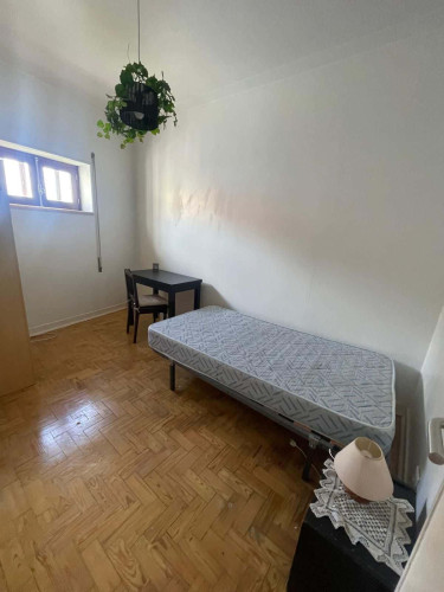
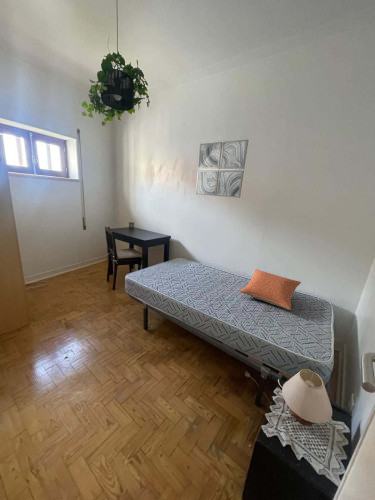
+ pillow [238,268,302,311]
+ wall art [195,138,249,199]
